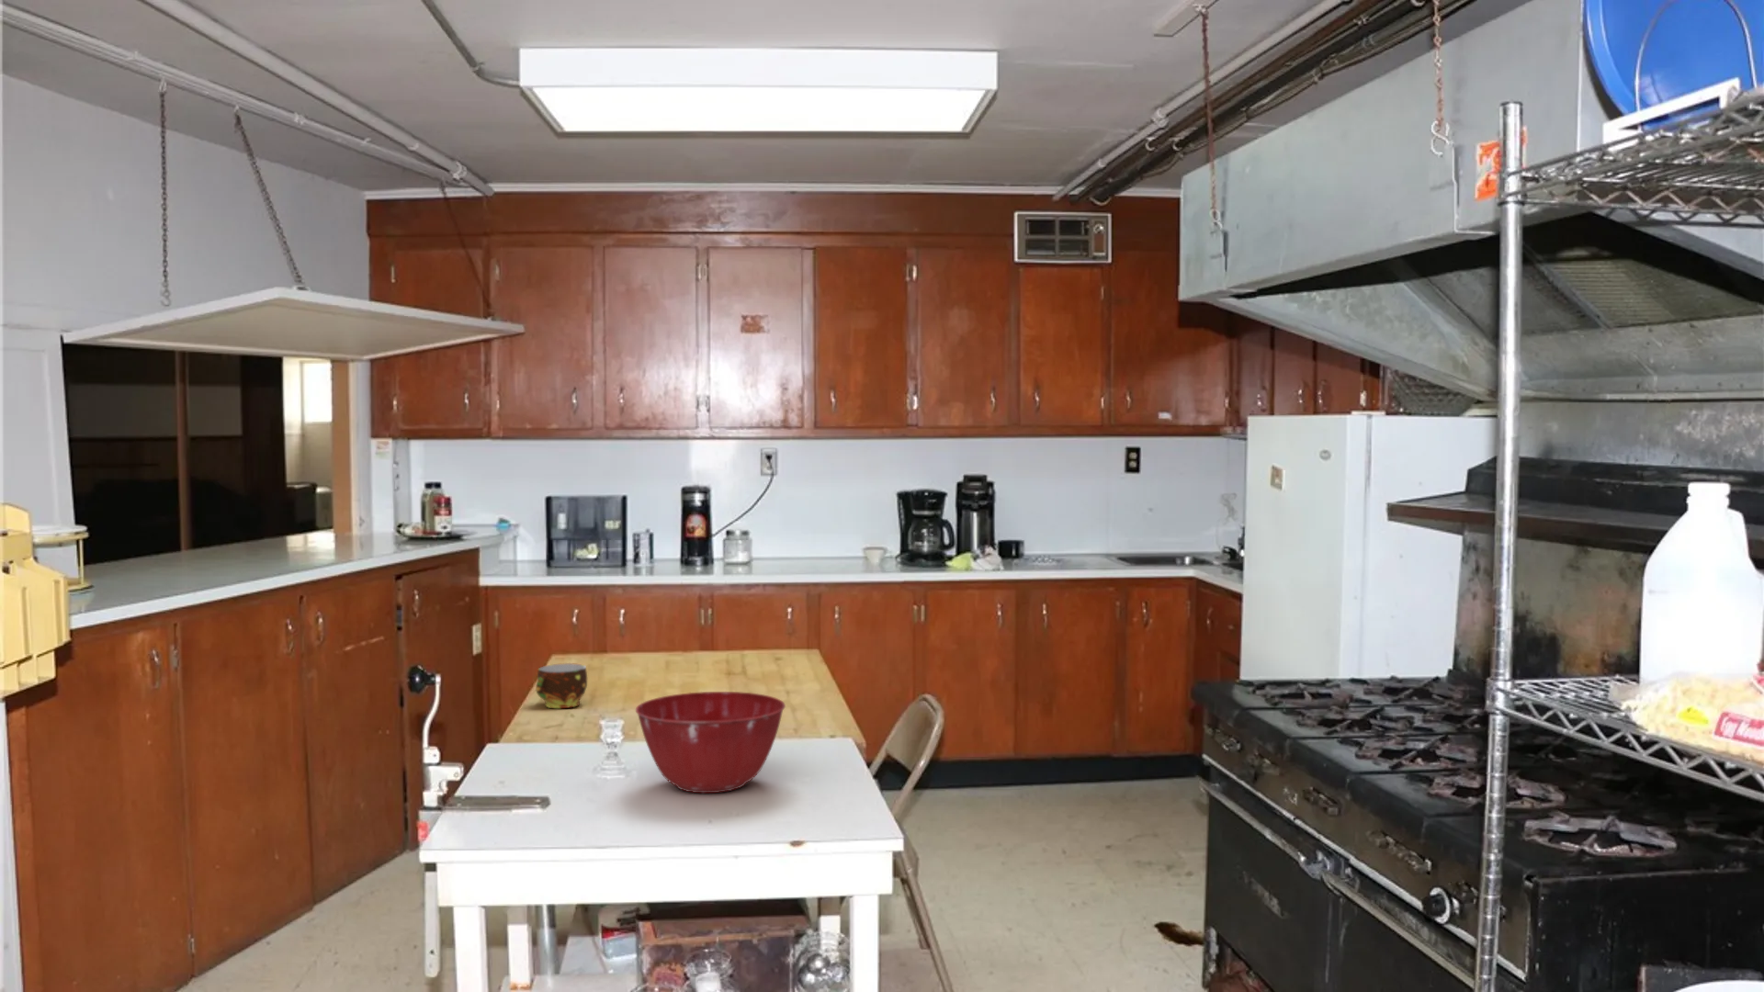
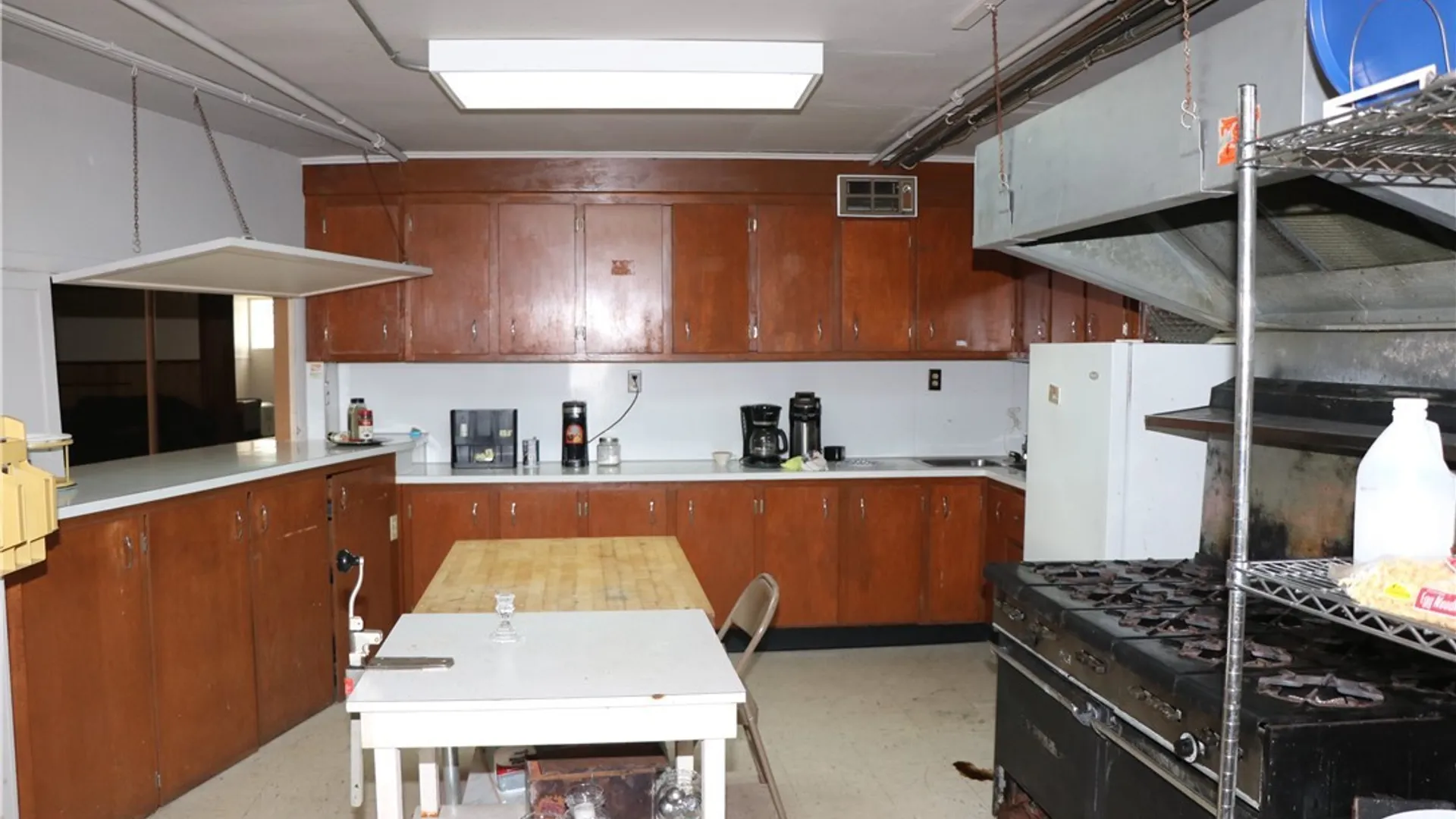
- mixing bowl [635,690,786,793]
- cup [534,663,588,709]
